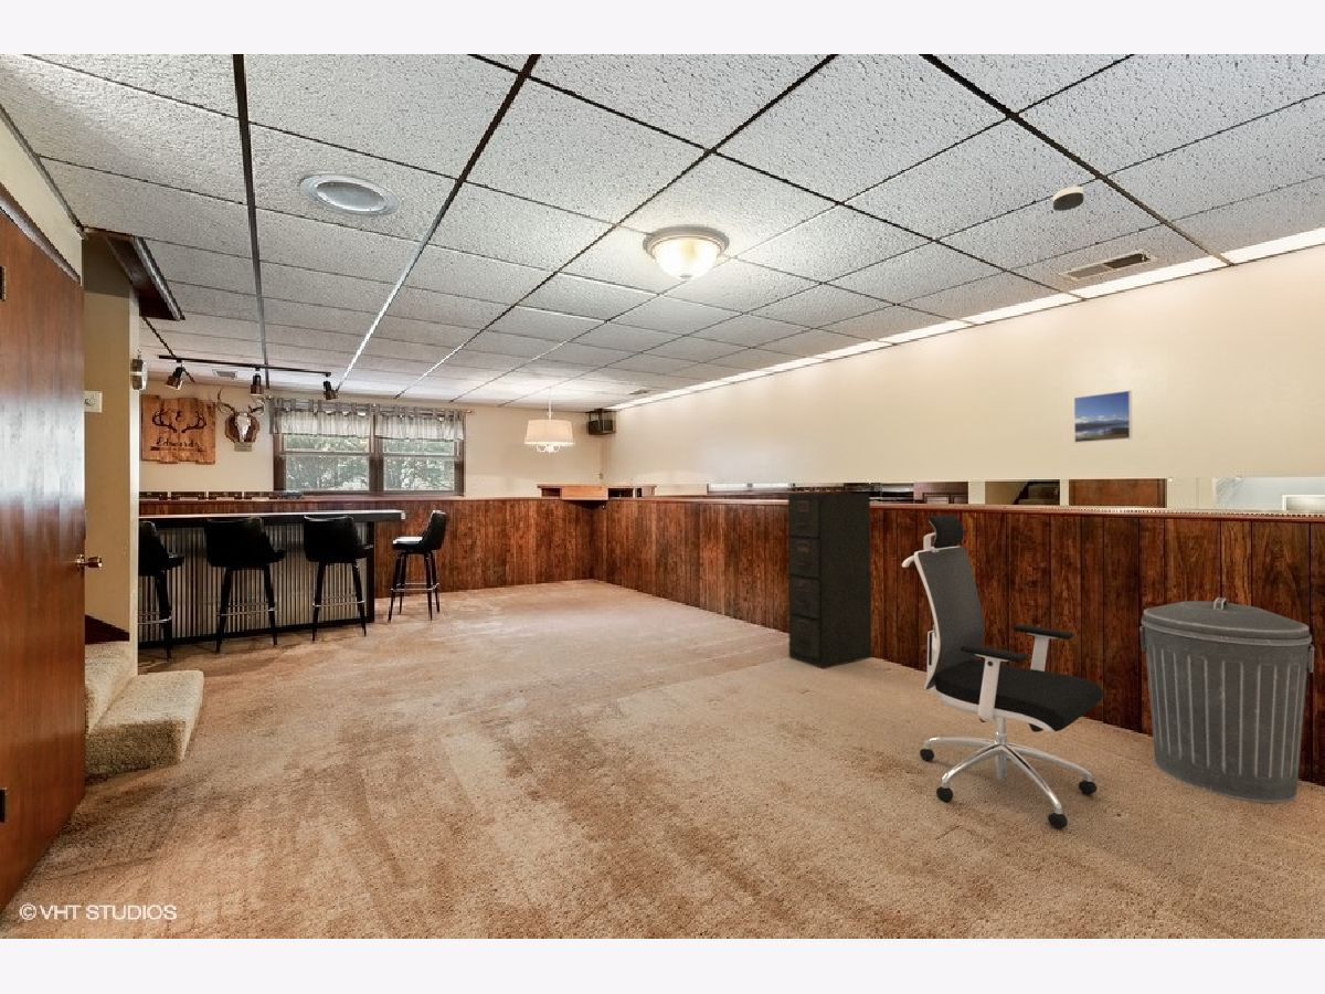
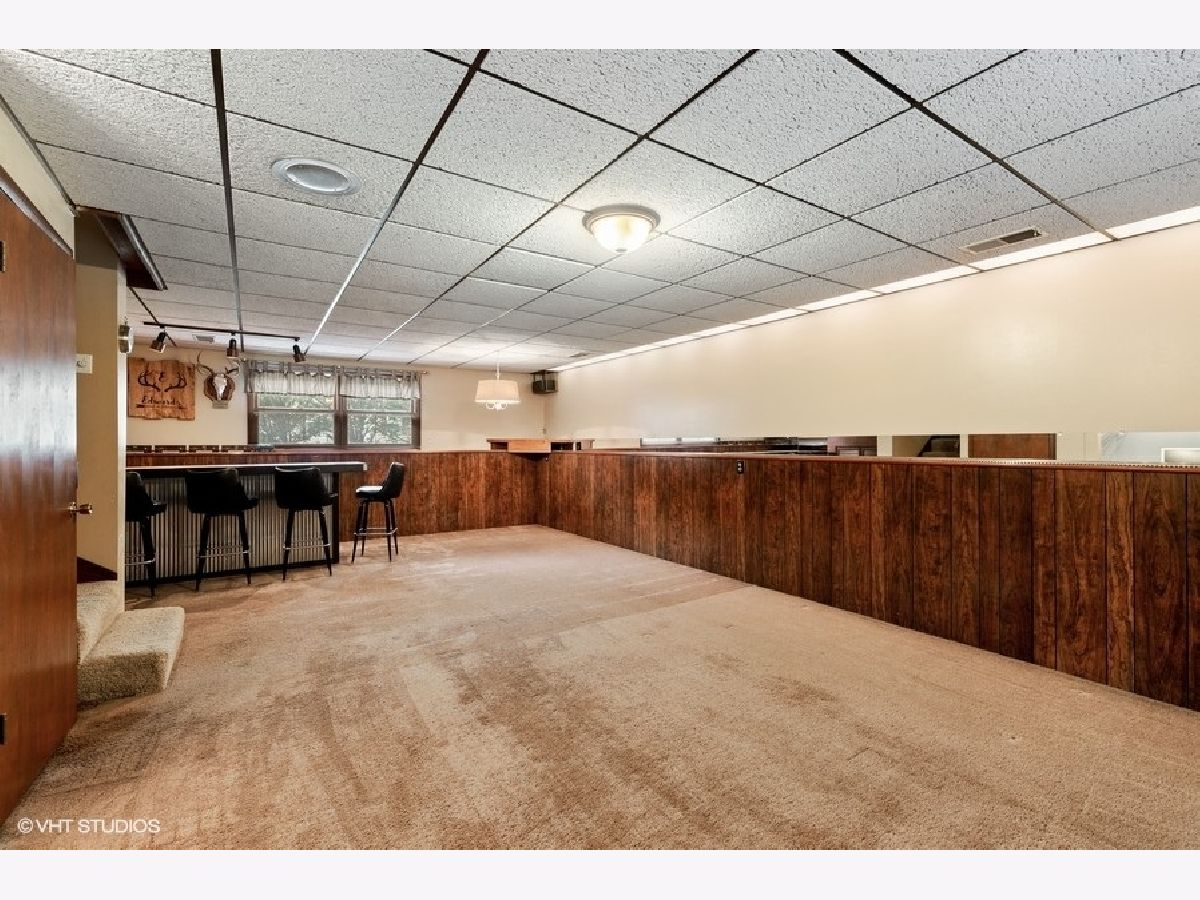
- filing cabinet [787,493,872,669]
- office chair [901,514,1104,831]
- smoke detector [1052,186,1085,212]
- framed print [1073,390,1133,444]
- trash can [1138,596,1315,804]
